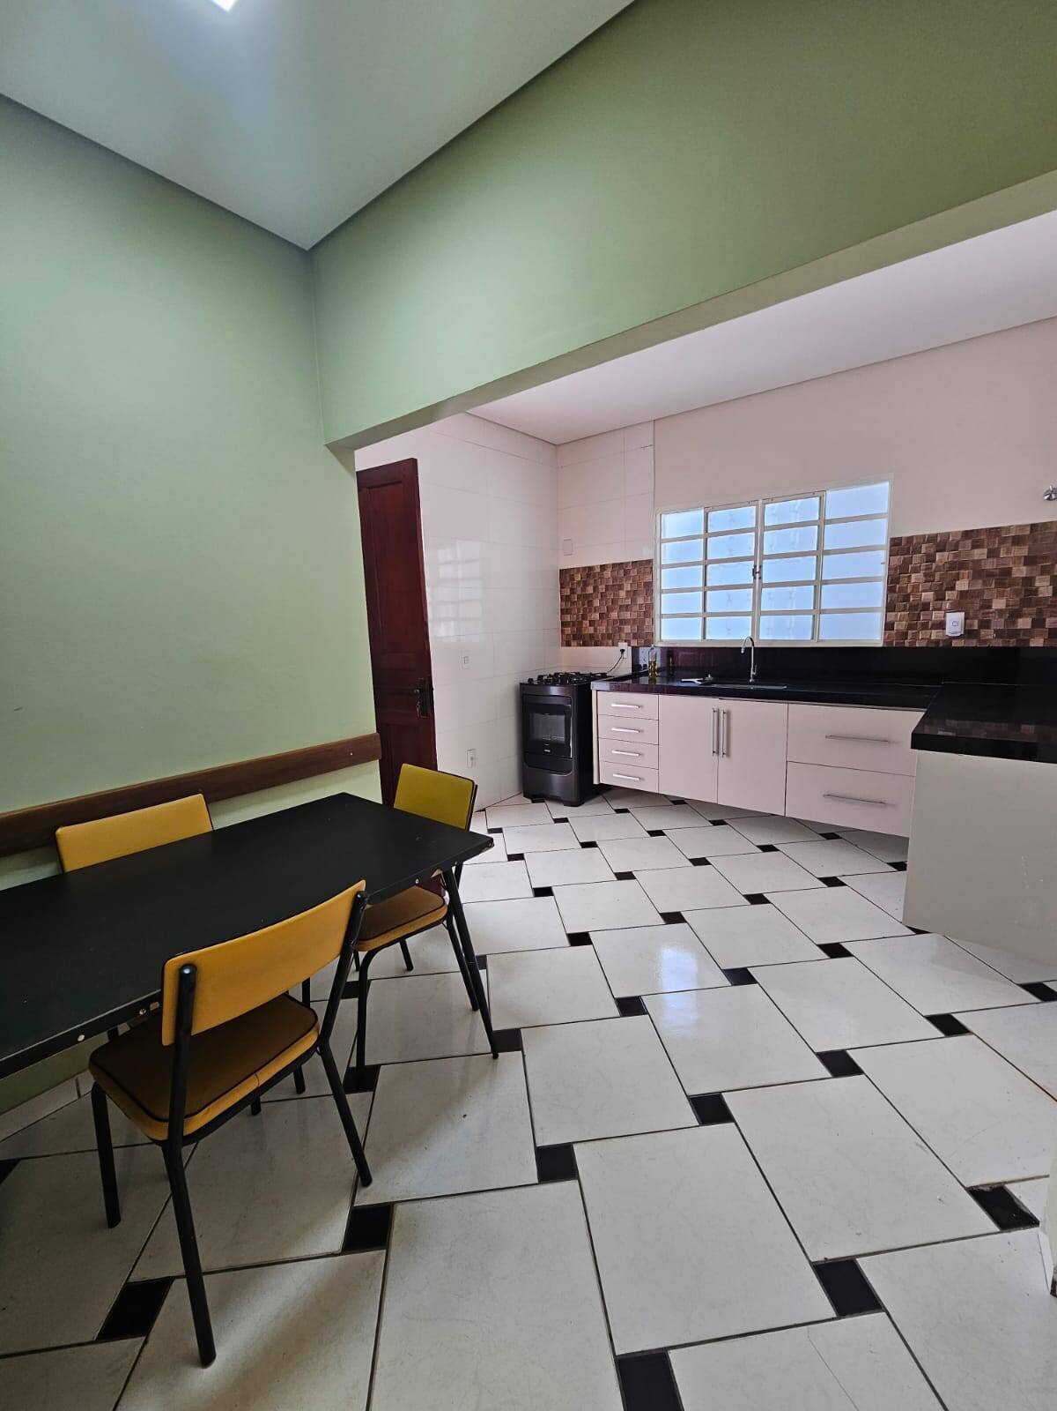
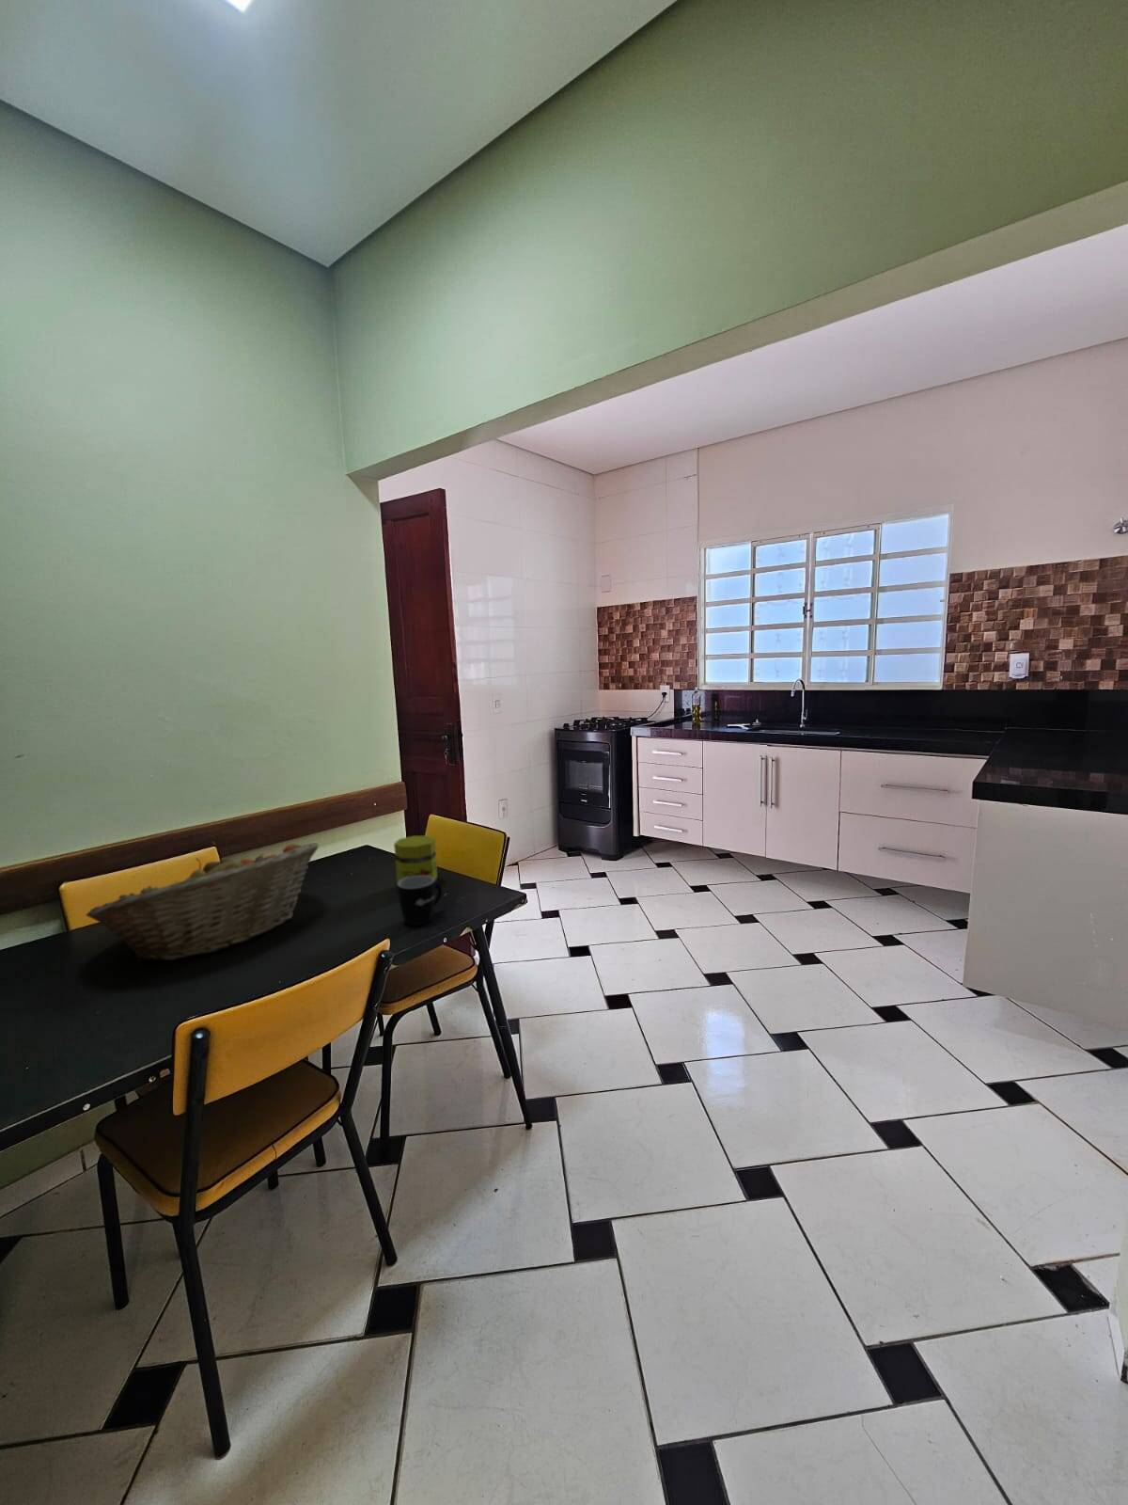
+ fruit basket [84,841,320,962]
+ jar [393,835,438,888]
+ mug [397,876,443,926]
